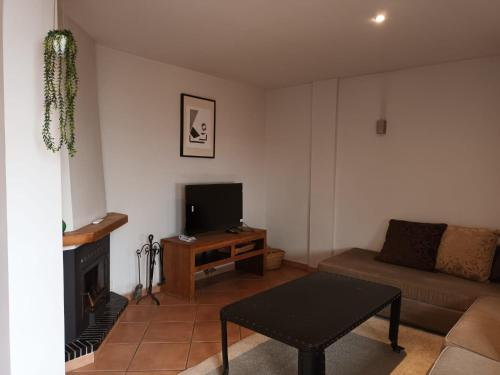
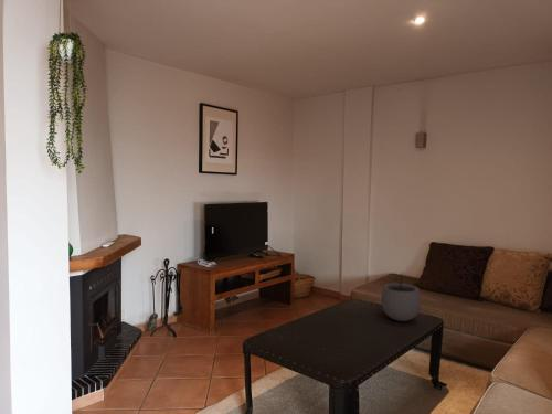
+ plant pot [380,272,422,322]
